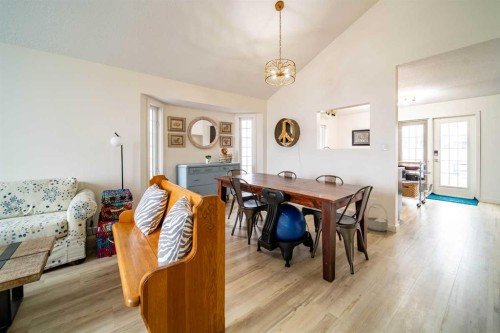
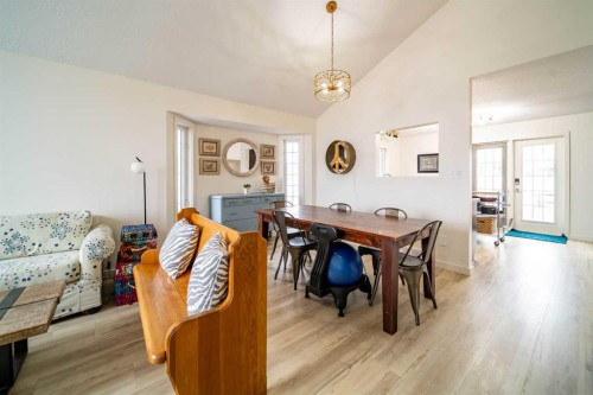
- basket [366,203,389,232]
